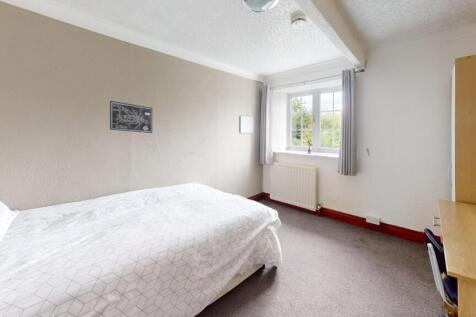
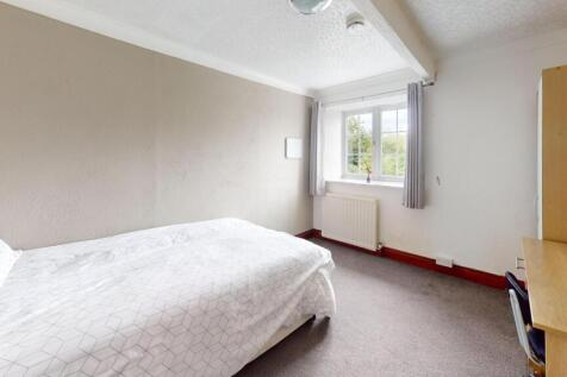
- wall art [109,100,153,134]
